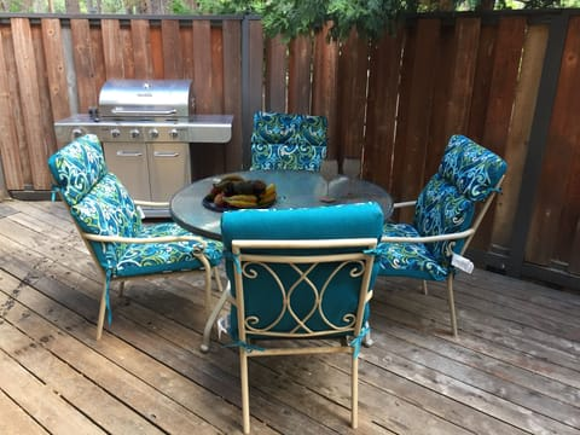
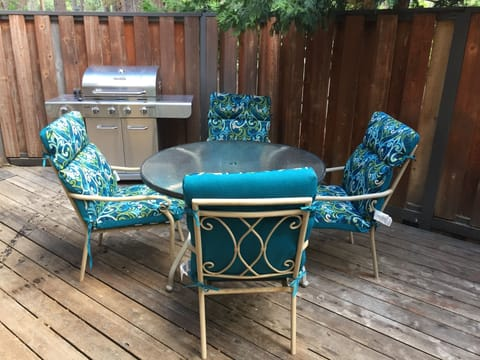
- fruit bowl [201,174,278,211]
- wineglass [319,156,361,203]
